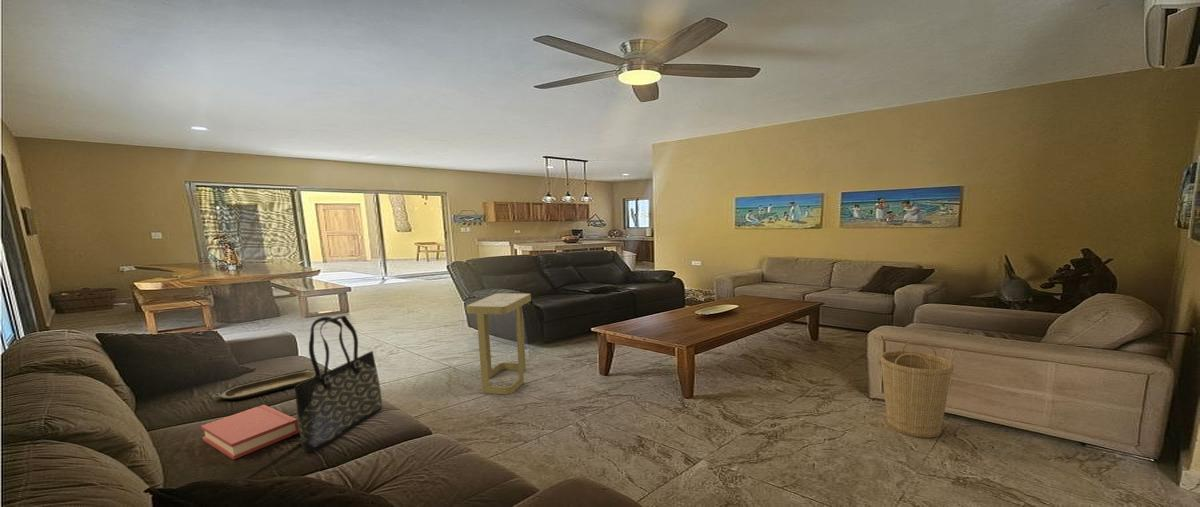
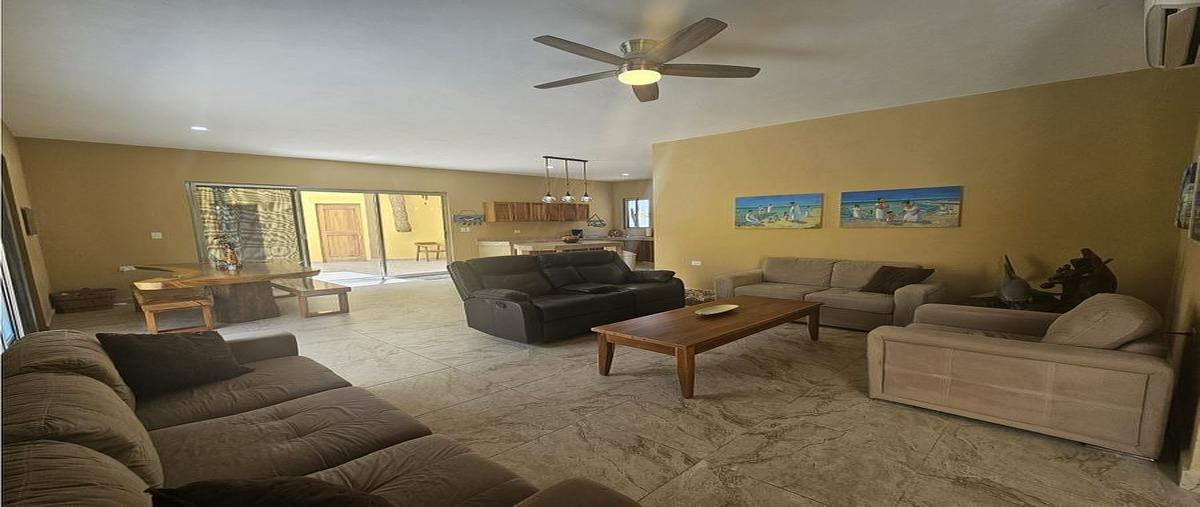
- tote bag [294,315,383,453]
- hardback book [200,404,300,460]
- side table [466,292,532,396]
- serving tray [211,368,324,401]
- basket [879,339,954,439]
